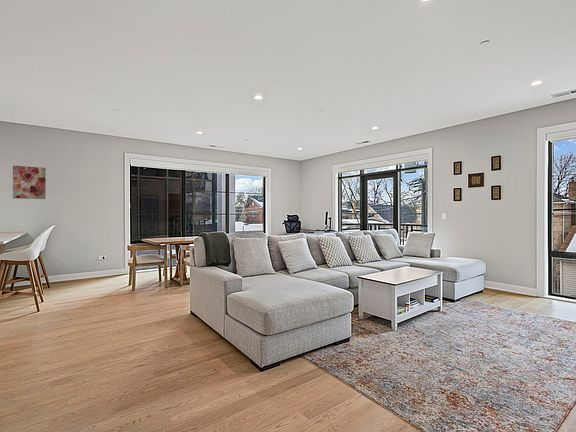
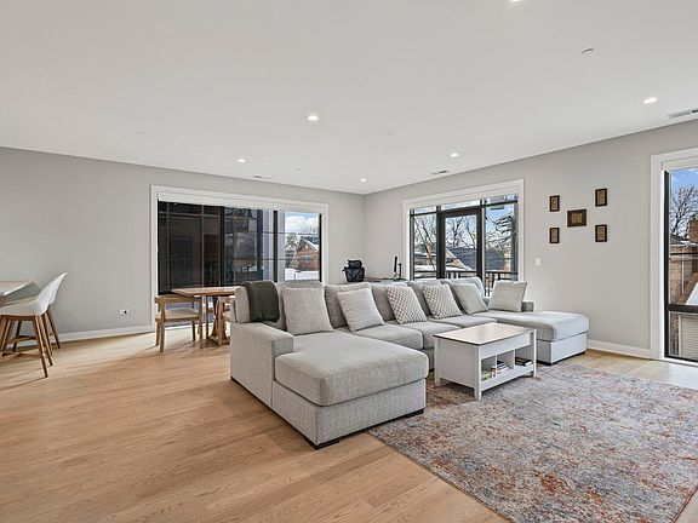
- wall art [12,165,47,200]
